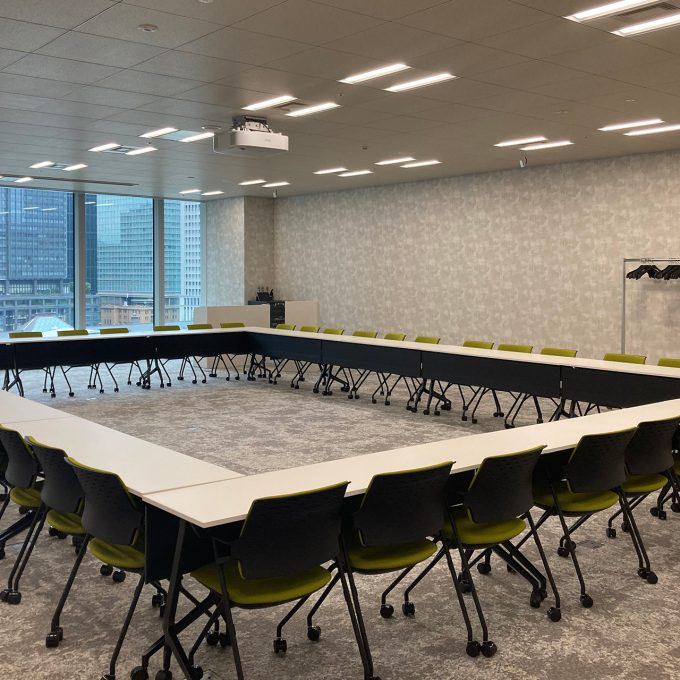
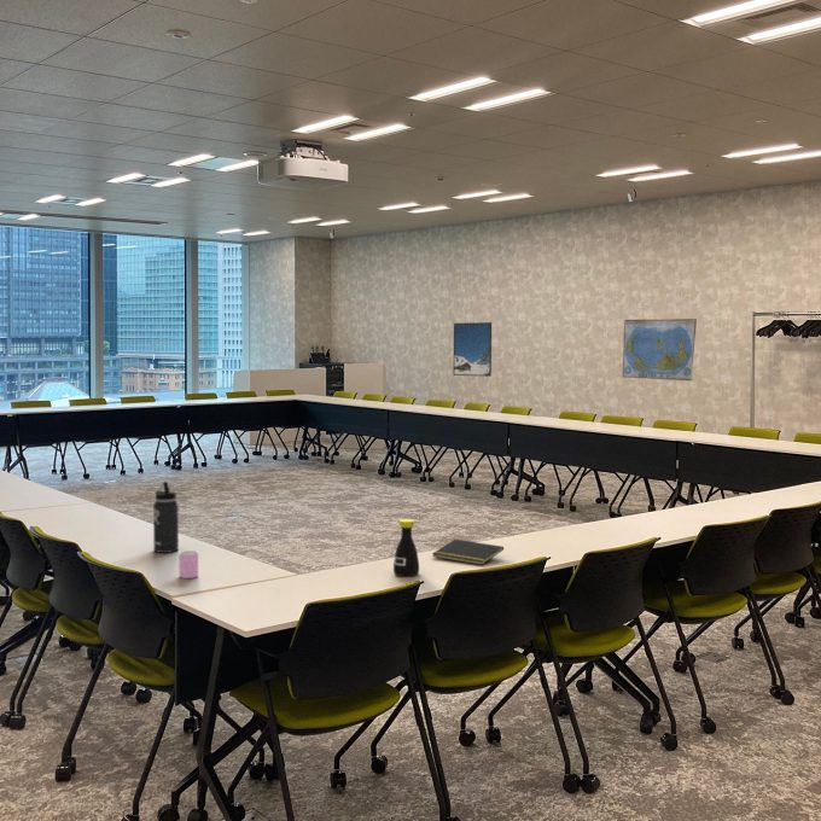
+ bottle [392,518,420,577]
+ notepad [431,538,505,566]
+ thermos bottle [152,481,180,554]
+ world map [622,318,698,382]
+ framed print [453,321,493,378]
+ cup [177,549,199,580]
